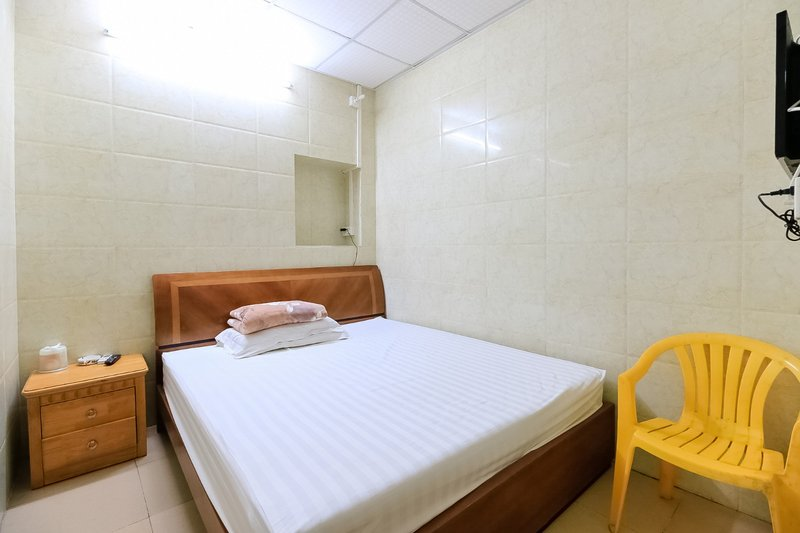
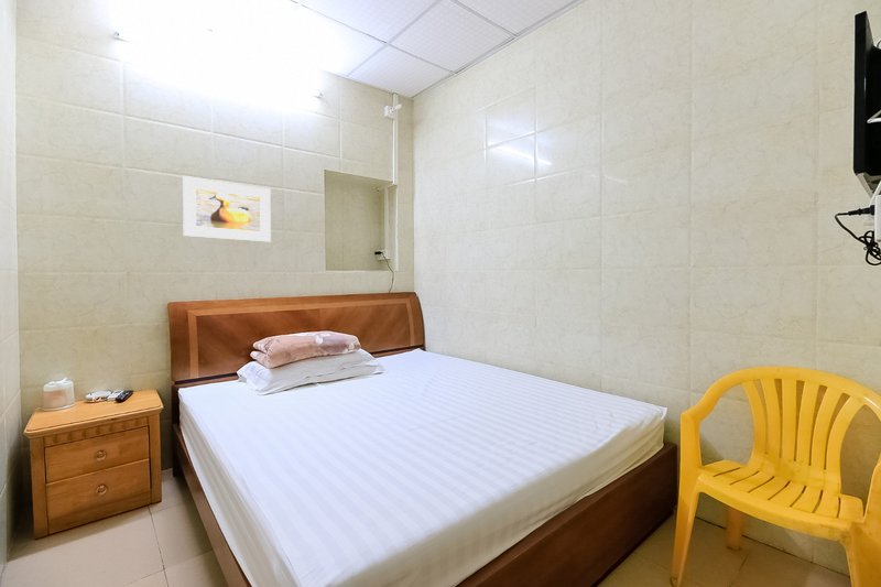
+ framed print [182,175,272,243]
